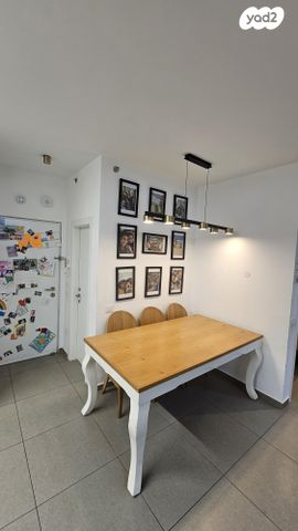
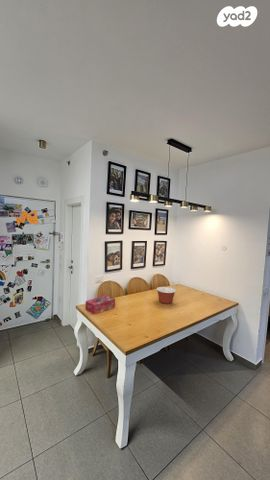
+ tissue box [84,294,116,315]
+ mixing bowl [155,286,177,305]
